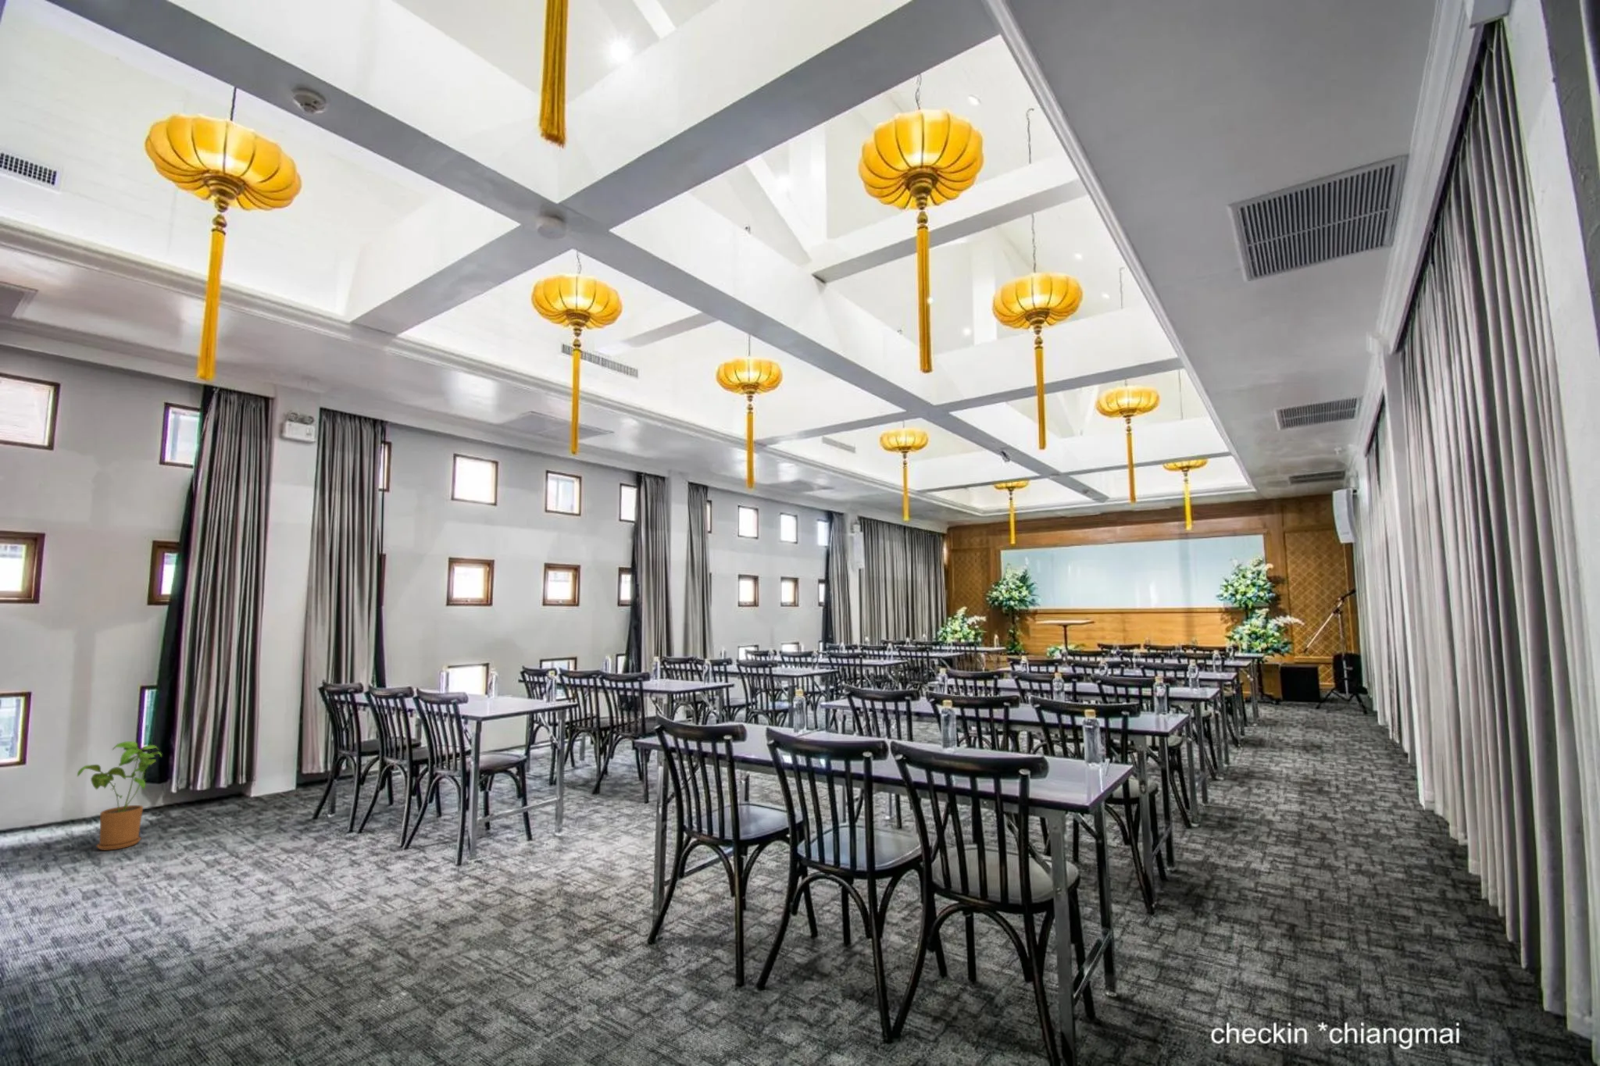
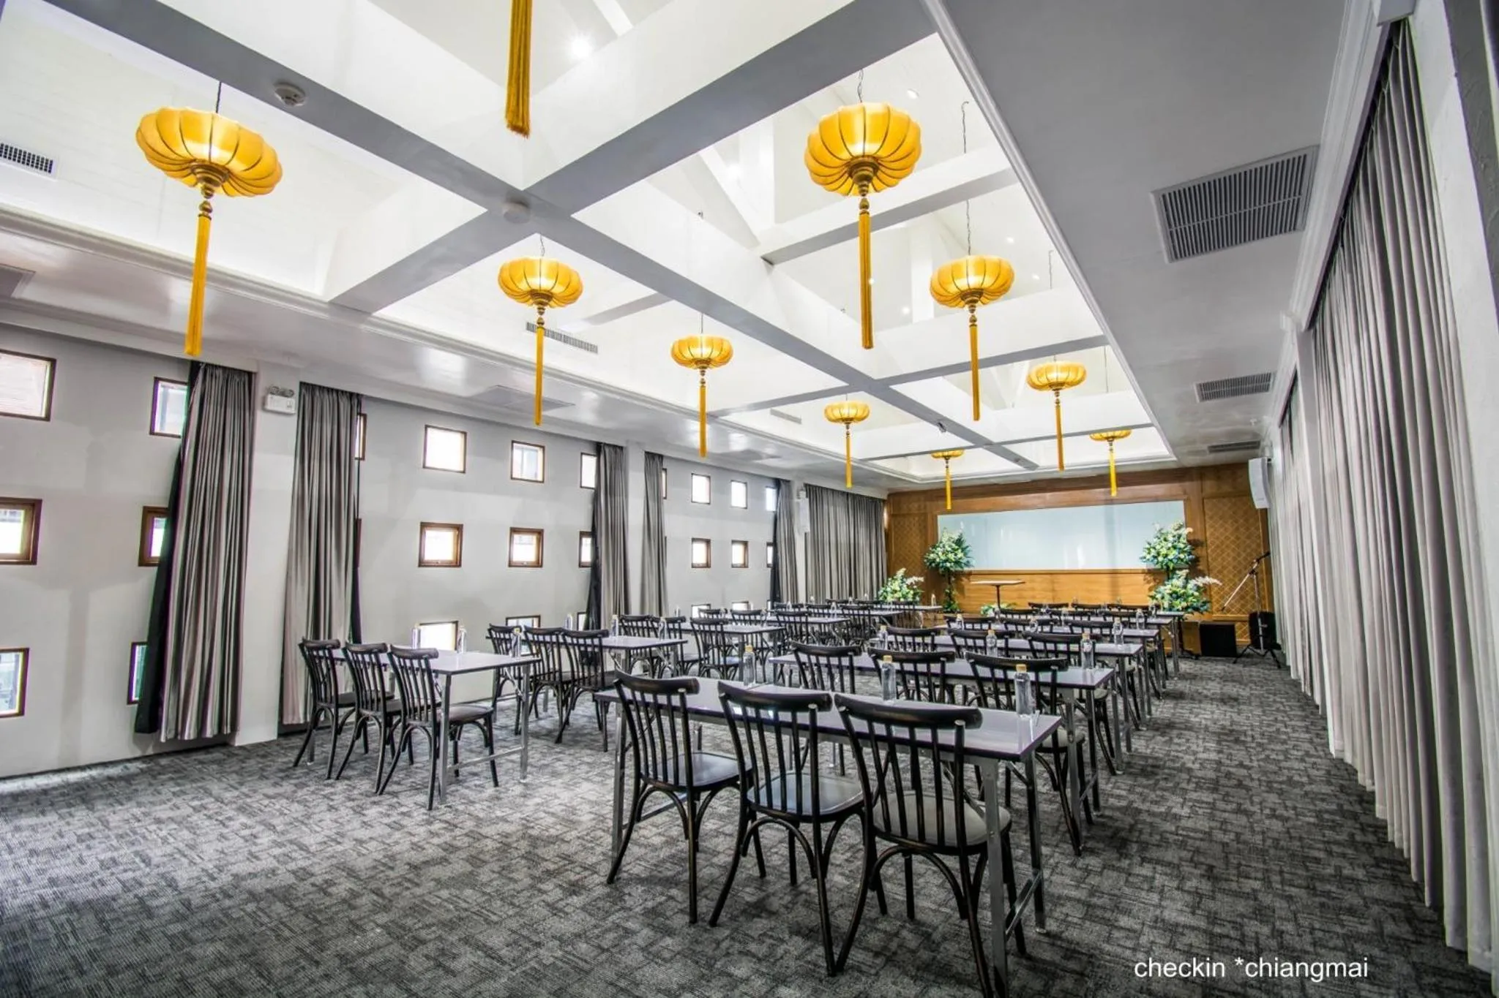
- house plant [76,740,163,851]
